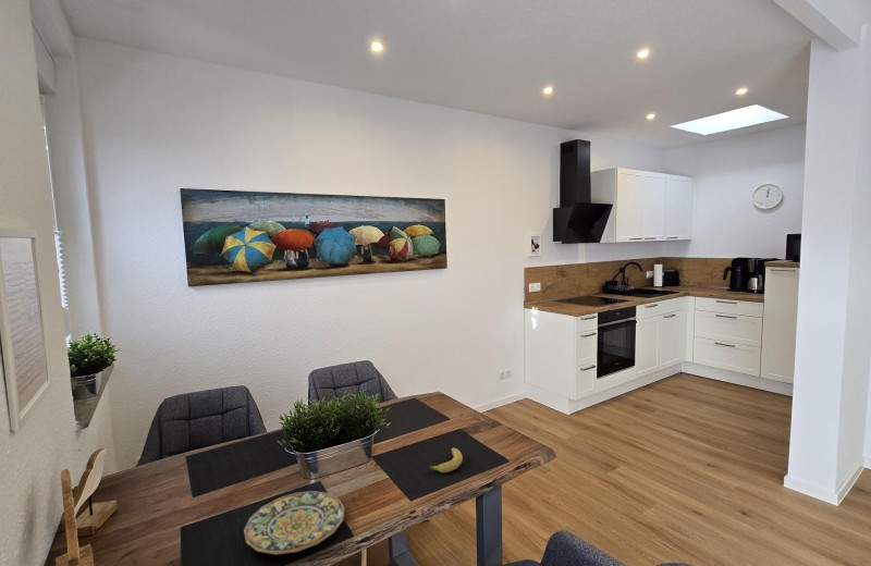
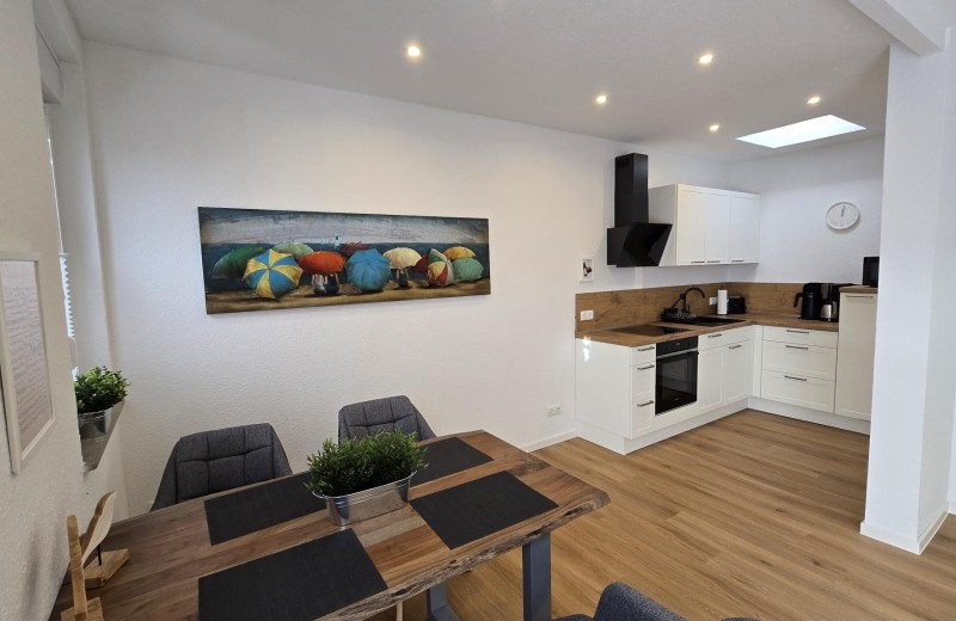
- plate [243,490,345,555]
- fruit [428,446,464,473]
